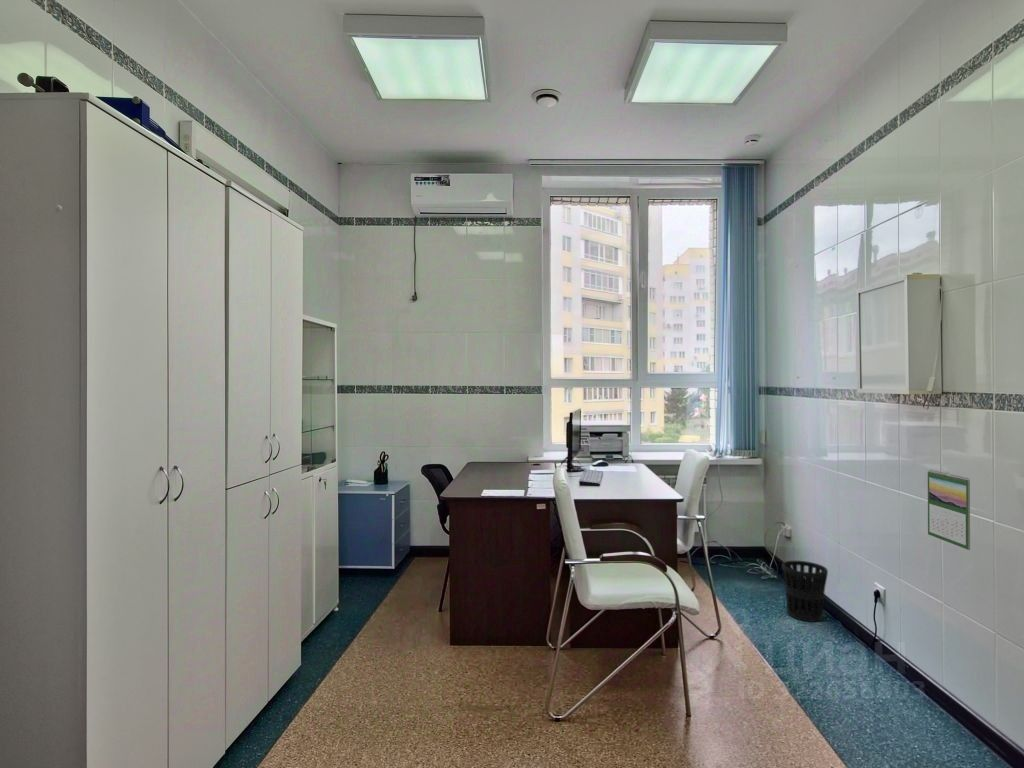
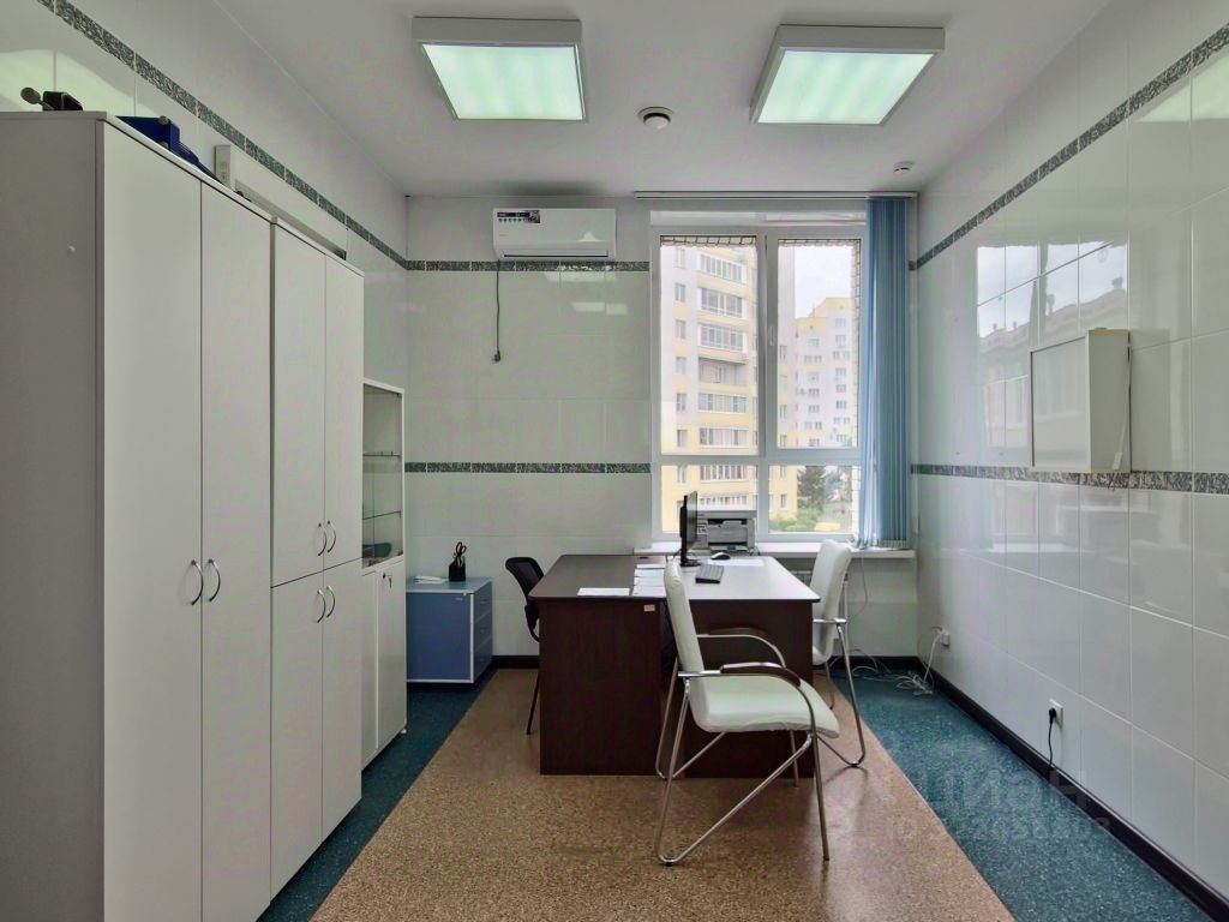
- wastebasket [781,560,829,623]
- calendar [927,469,971,551]
